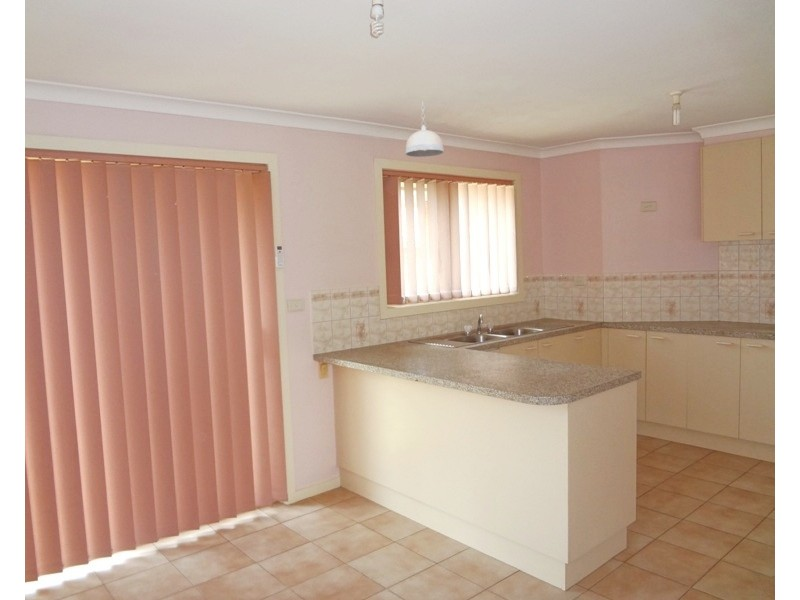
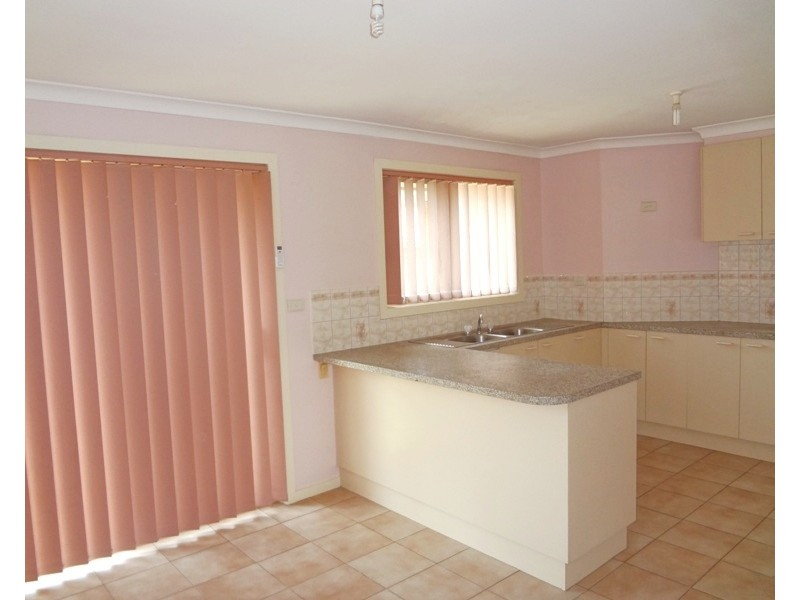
- pendant light [405,101,445,158]
